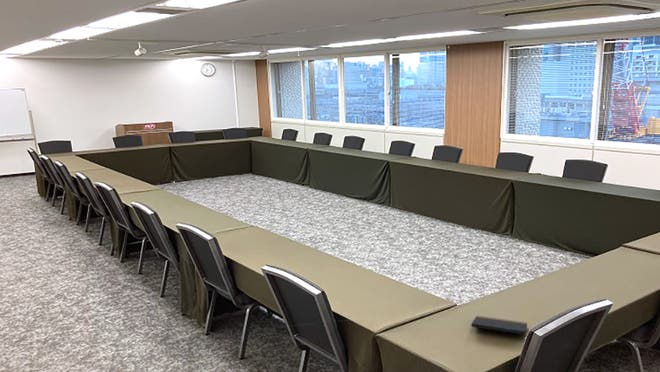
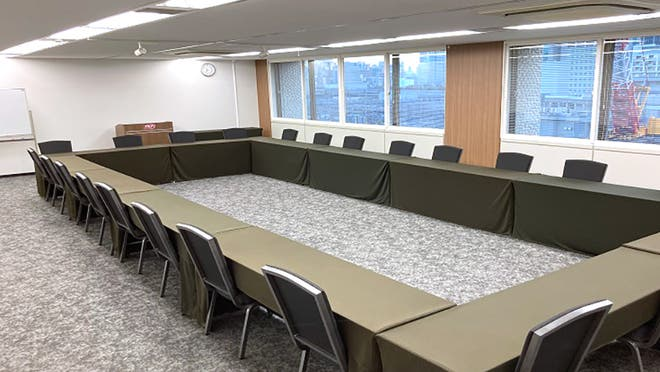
- notepad [470,315,528,336]
